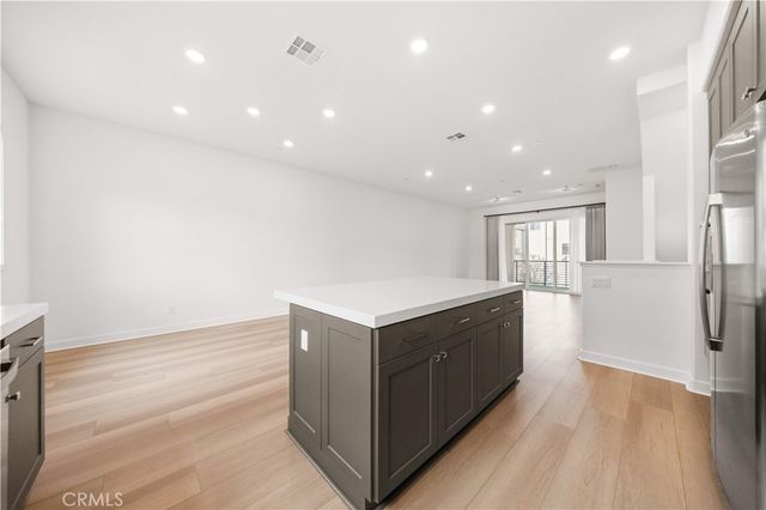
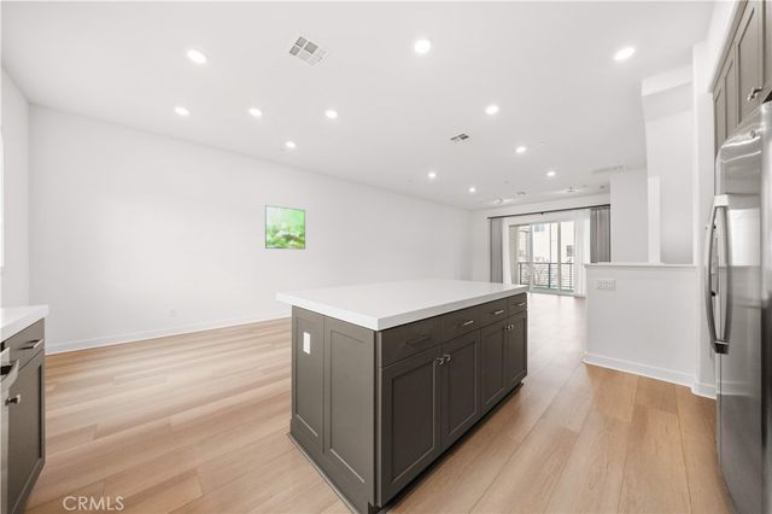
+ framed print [264,204,306,250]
